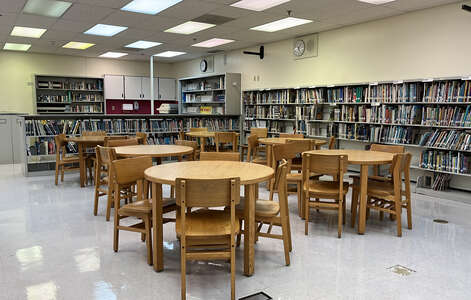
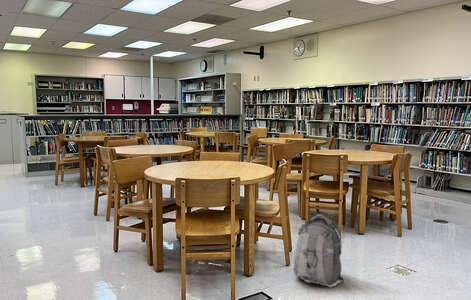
+ backpack [293,213,346,288]
